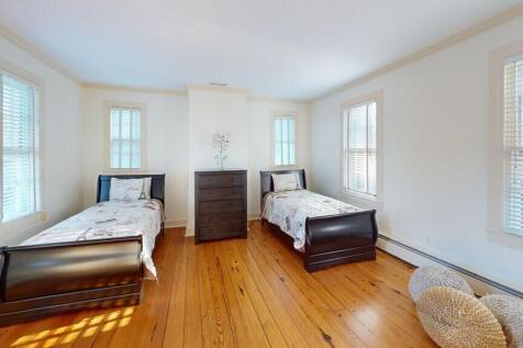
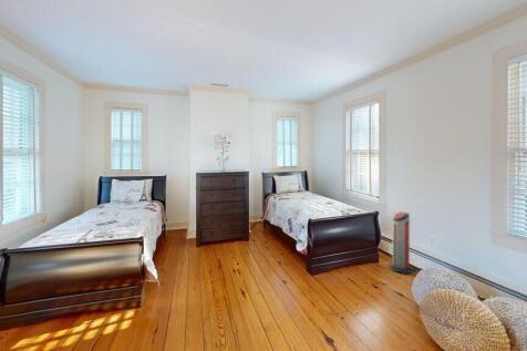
+ air purifier [388,210,414,275]
